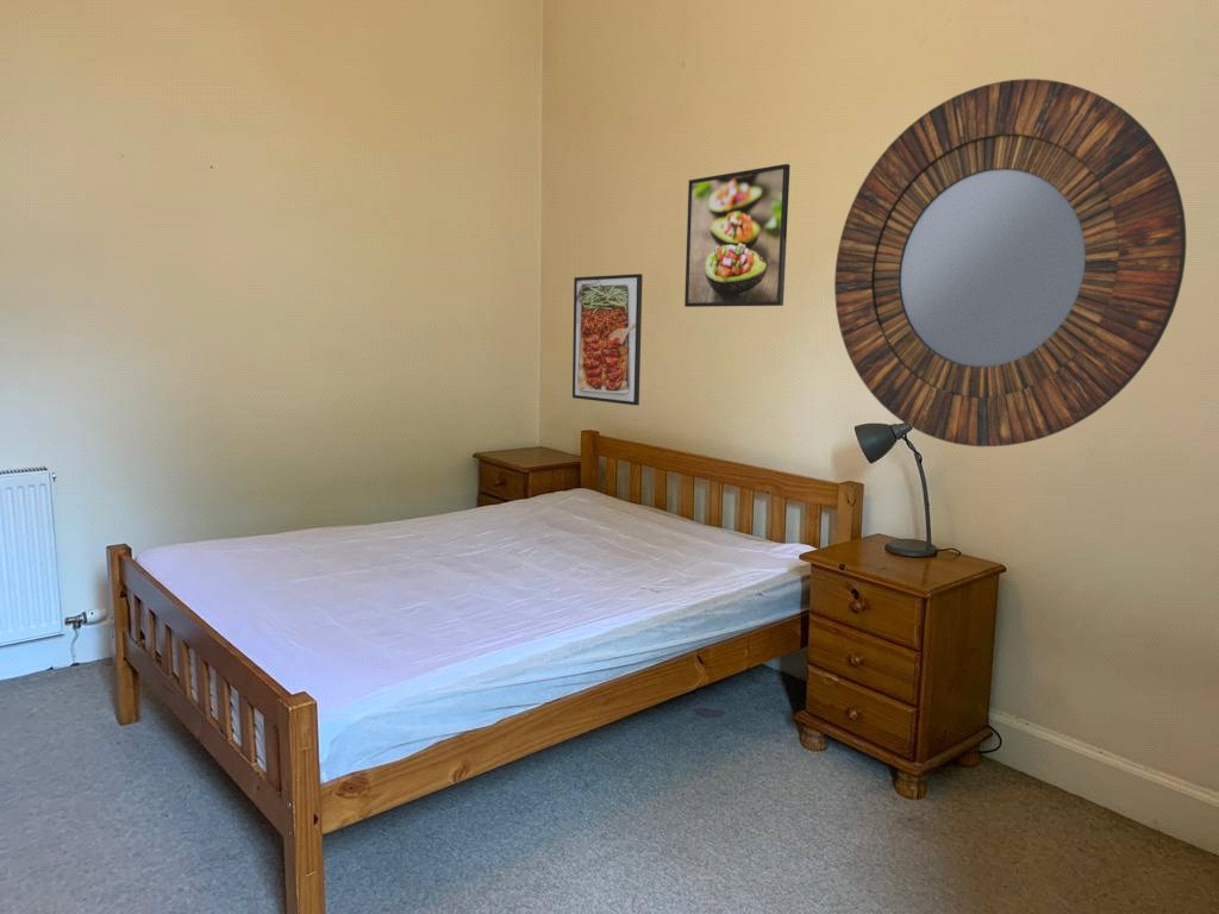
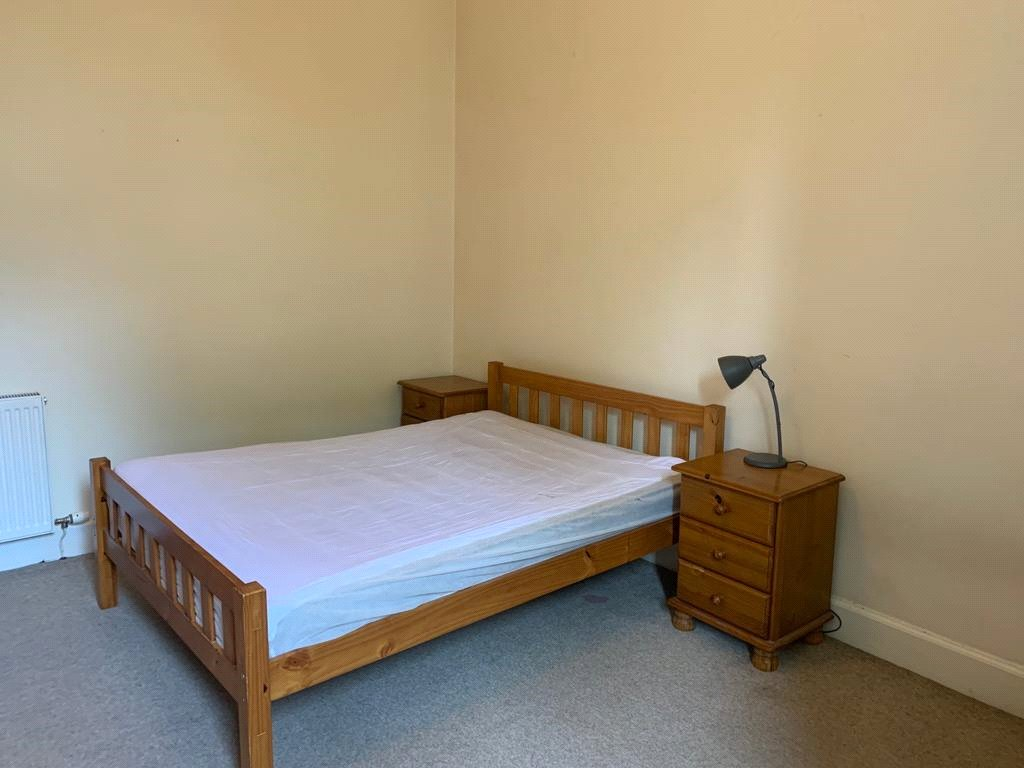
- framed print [571,273,644,407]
- home mirror [833,77,1188,447]
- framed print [683,163,792,308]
